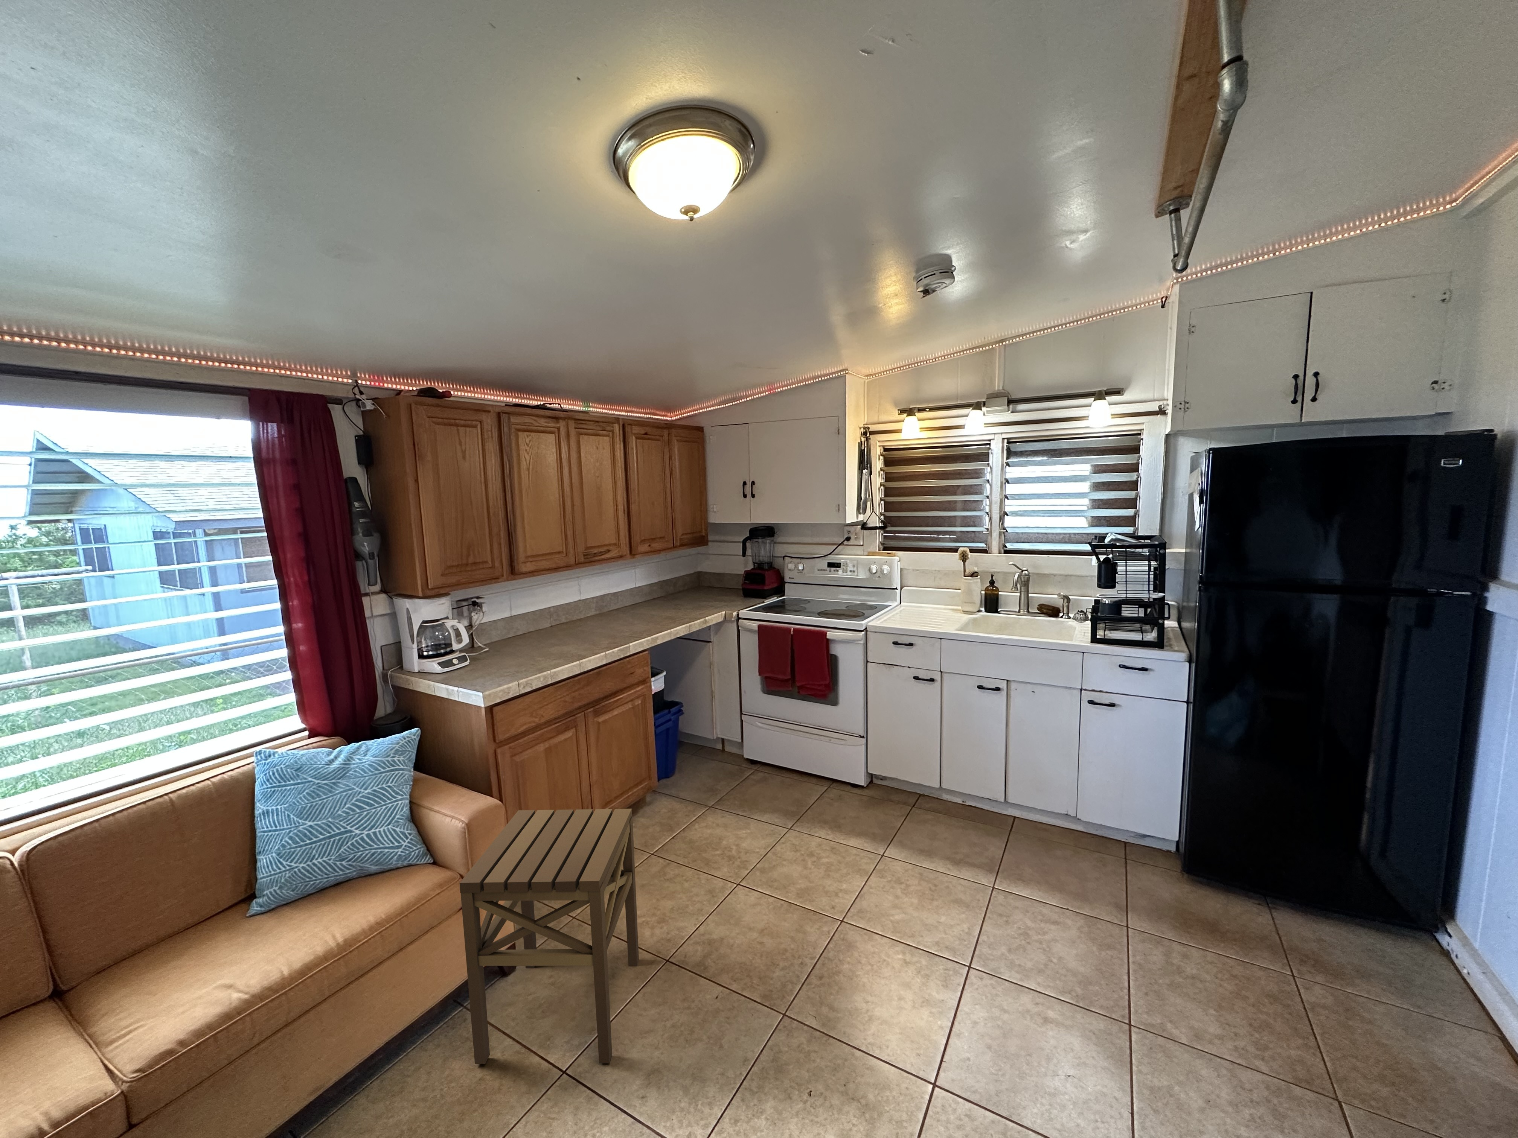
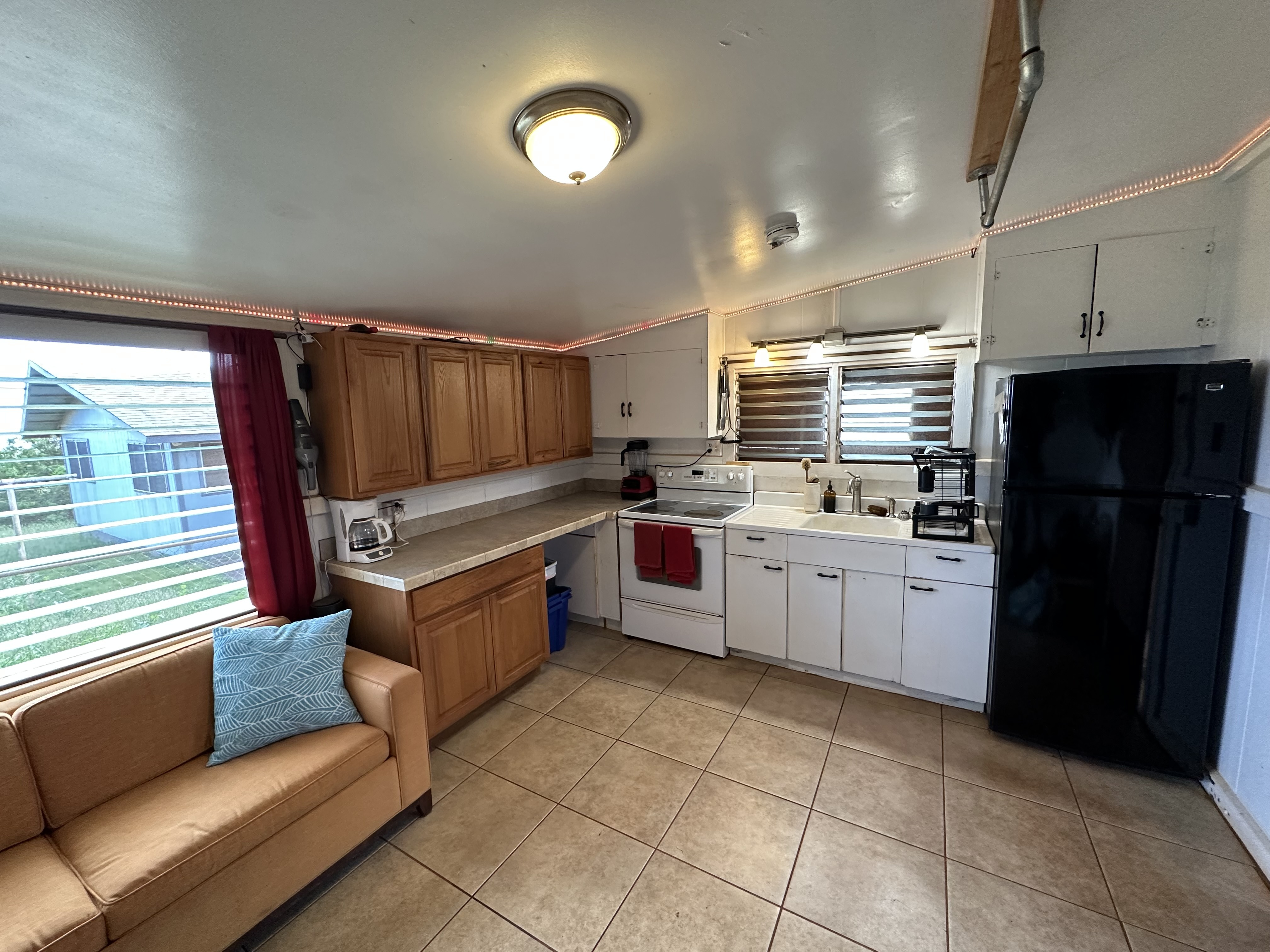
- side table [459,808,639,1065]
